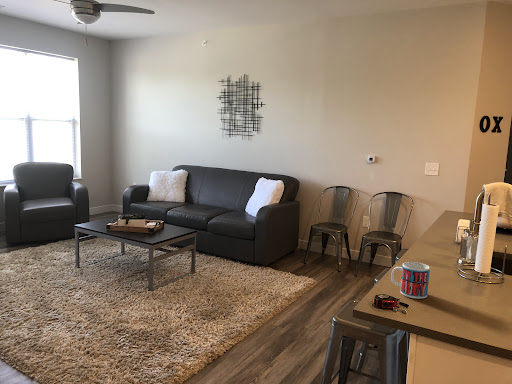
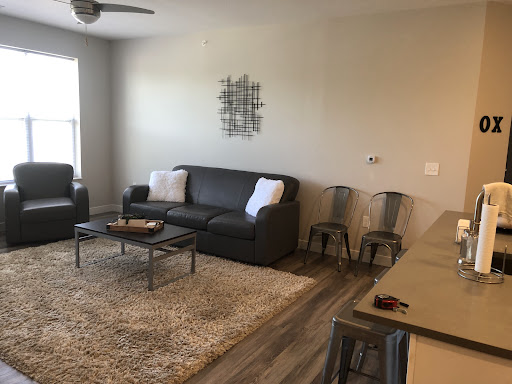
- mug [390,261,431,300]
